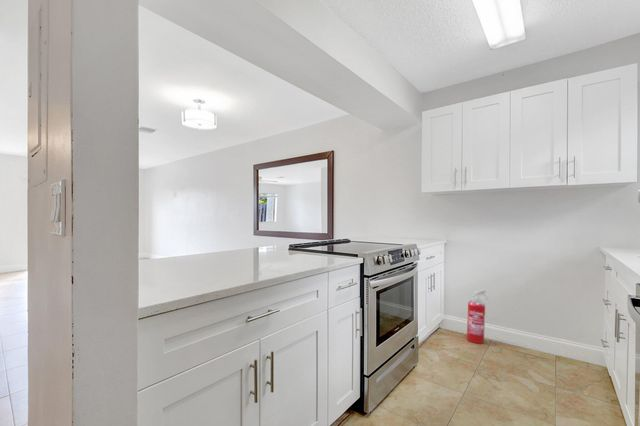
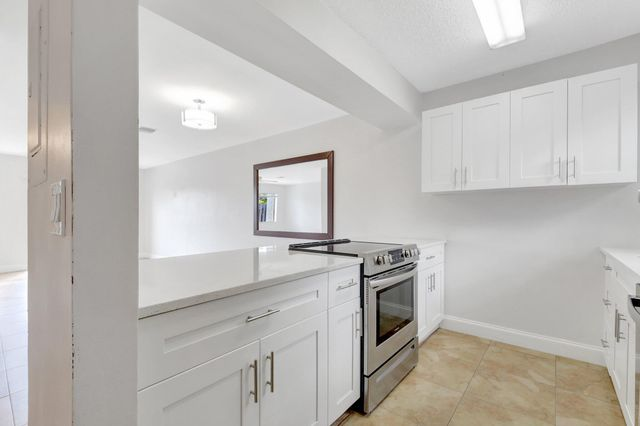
- fire extinguisher [466,288,491,345]
